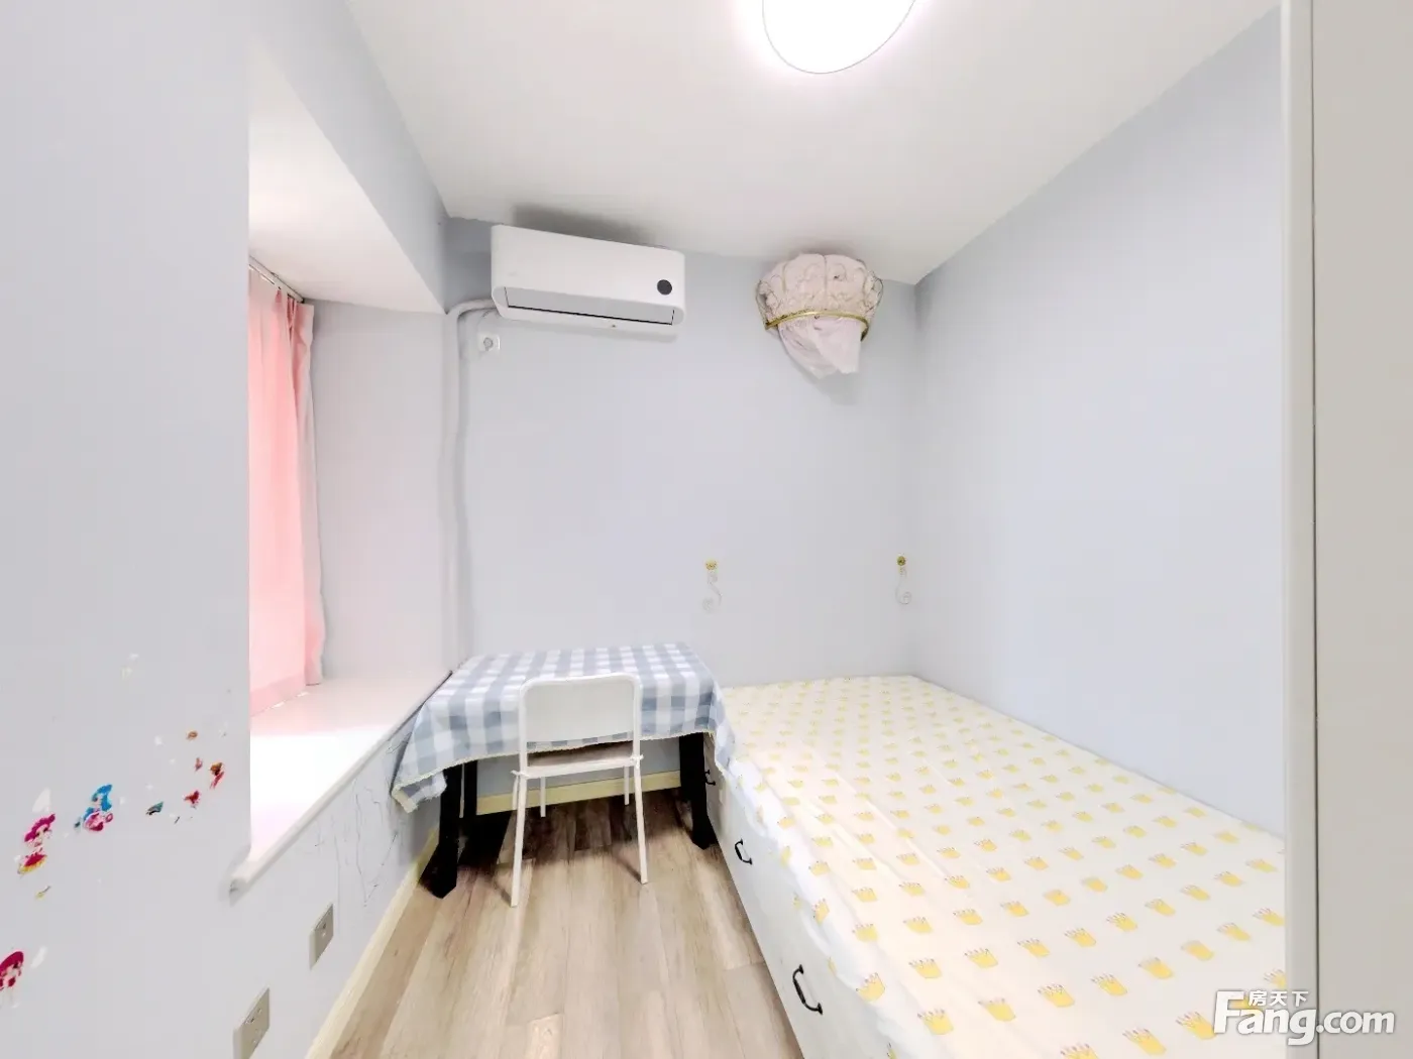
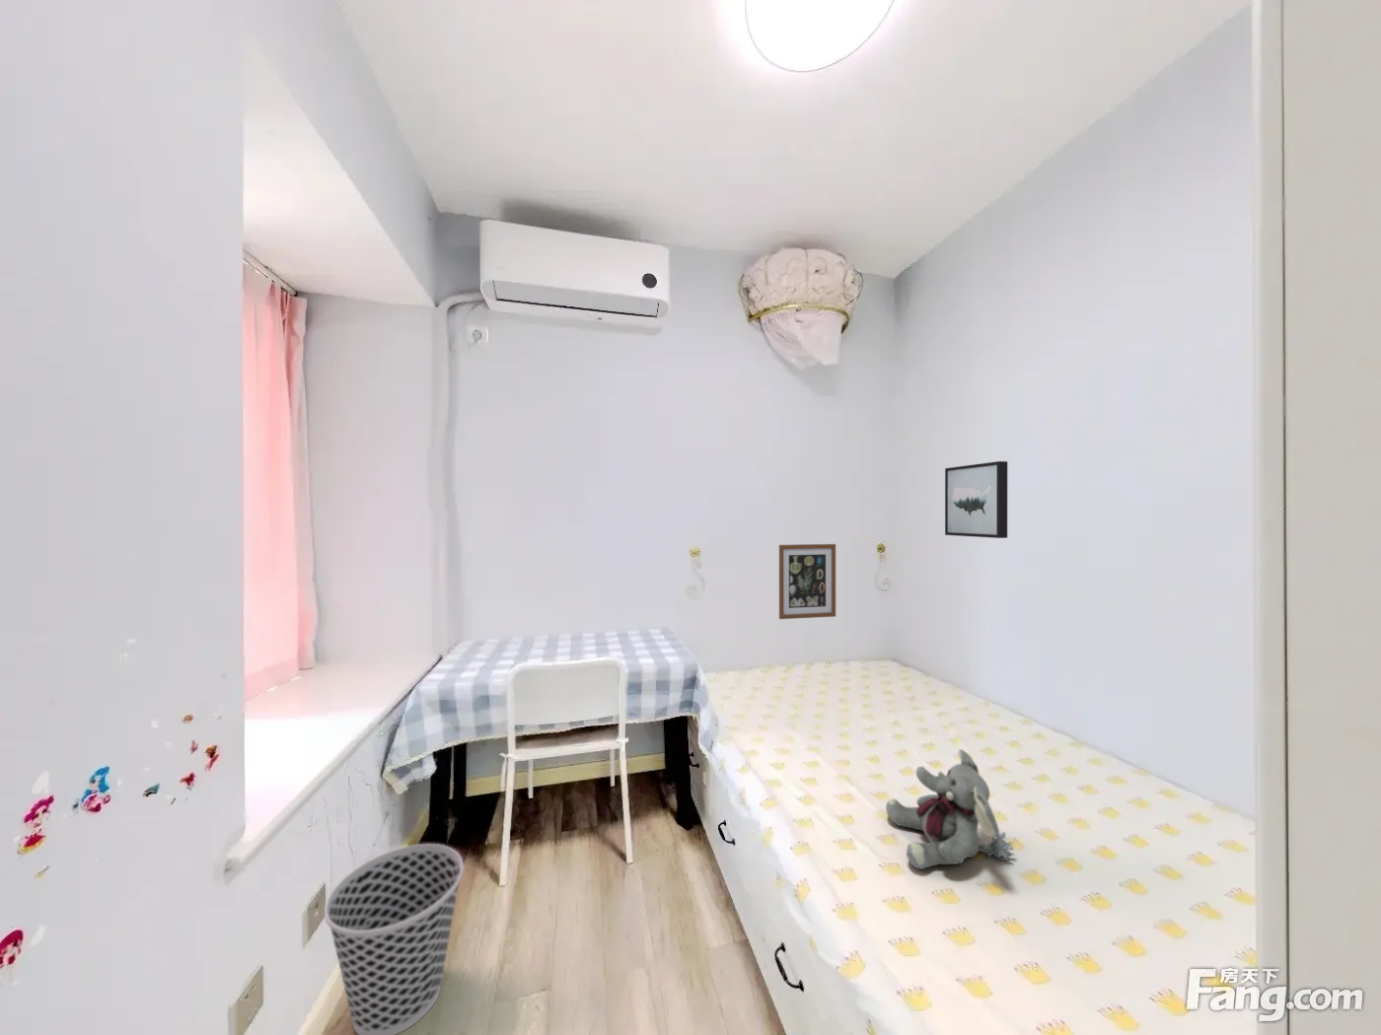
+ wall art [779,544,836,620]
+ wall art [944,460,1008,539]
+ plush elephant [885,748,1015,871]
+ wastebasket [324,843,464,1035]
